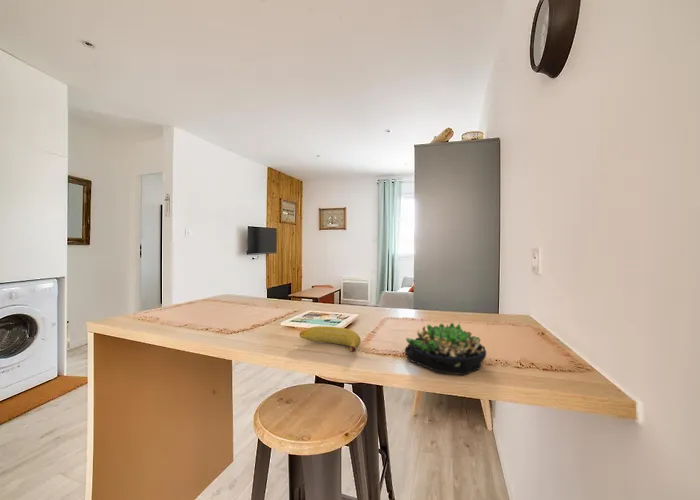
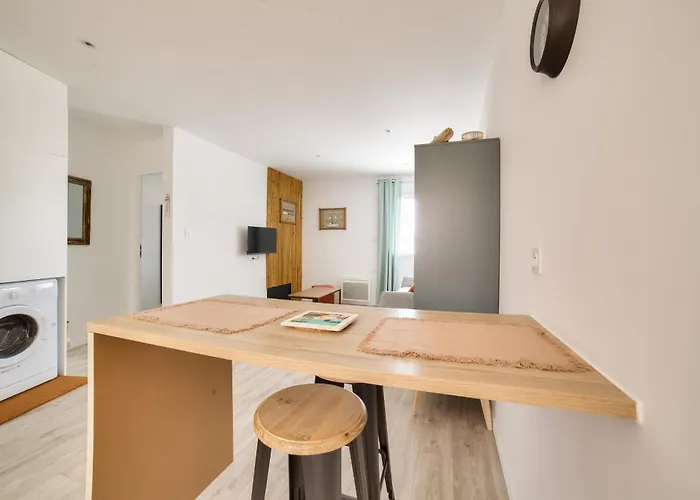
- succulent plant [404,322,487,376]
- banana [299,325,362,353]
